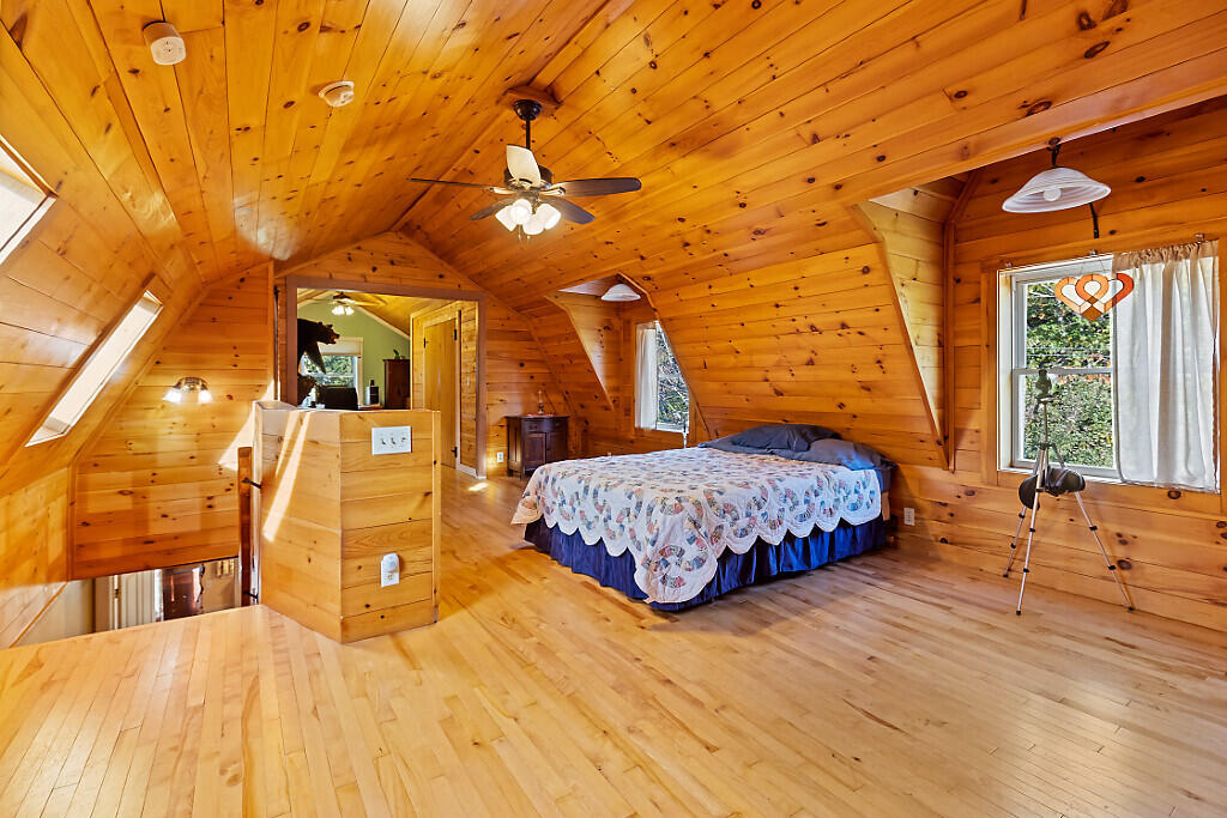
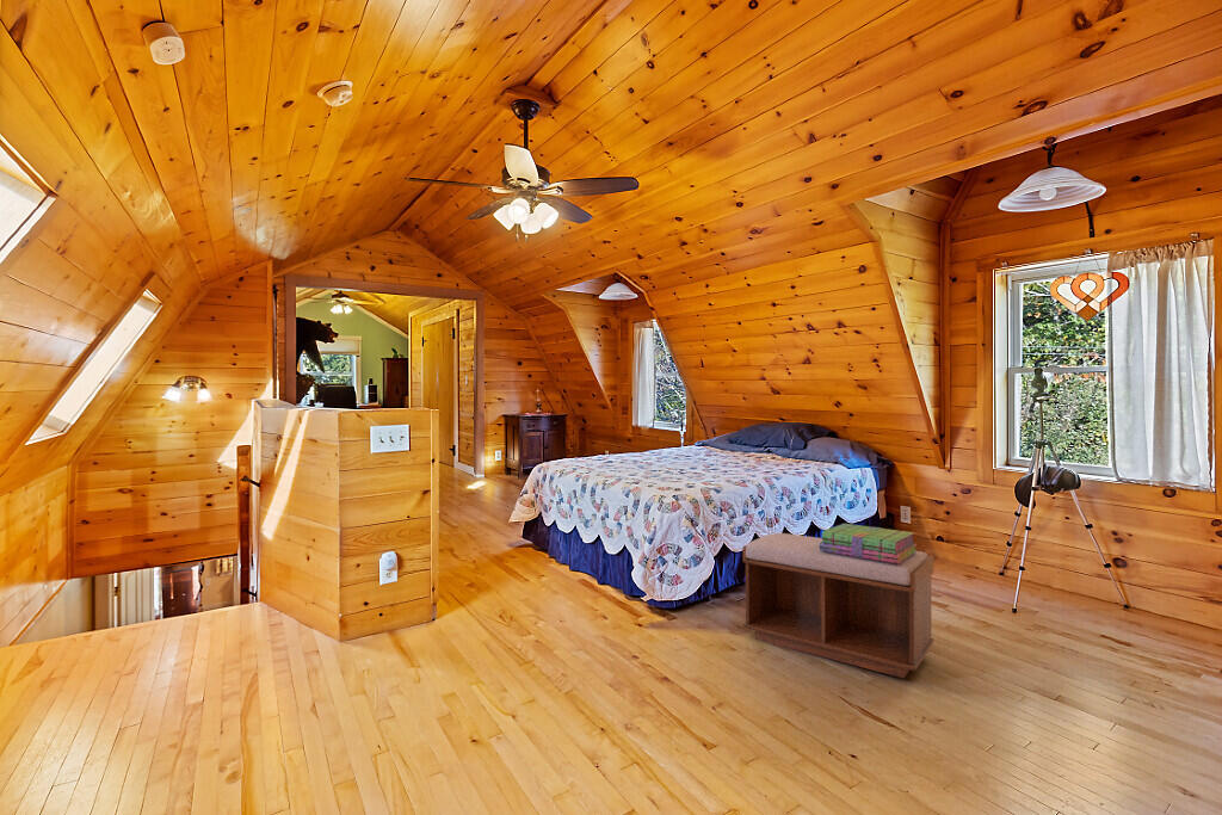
+ stack of books [820,523,918,563]
+ bench [742,532,934,679]
